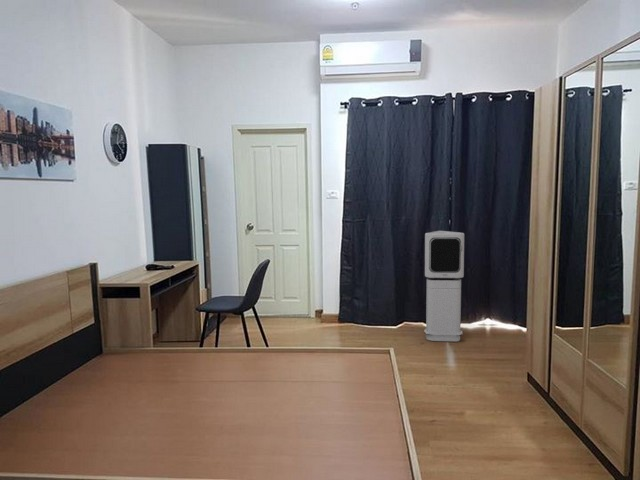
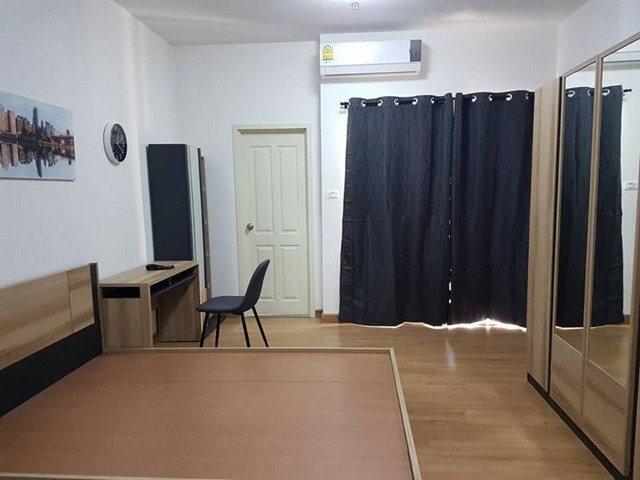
- air purifier [423,230,465,343]
